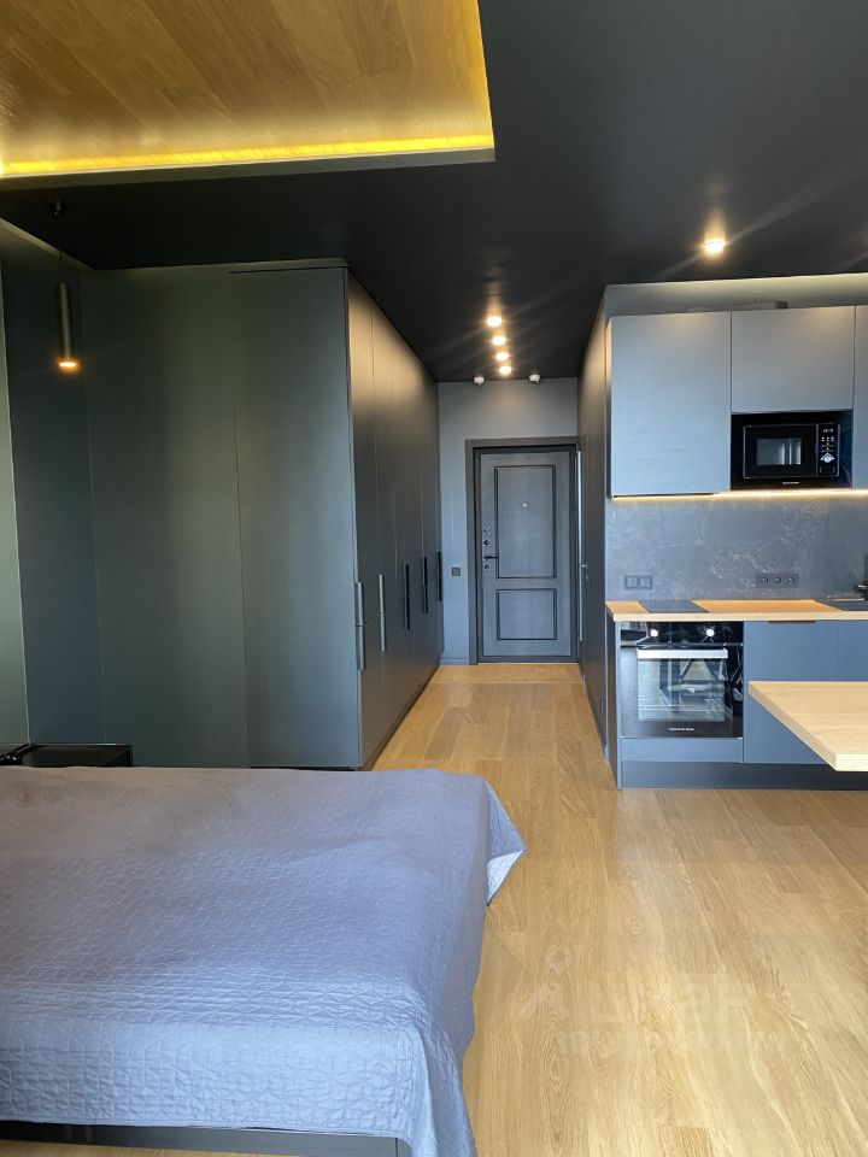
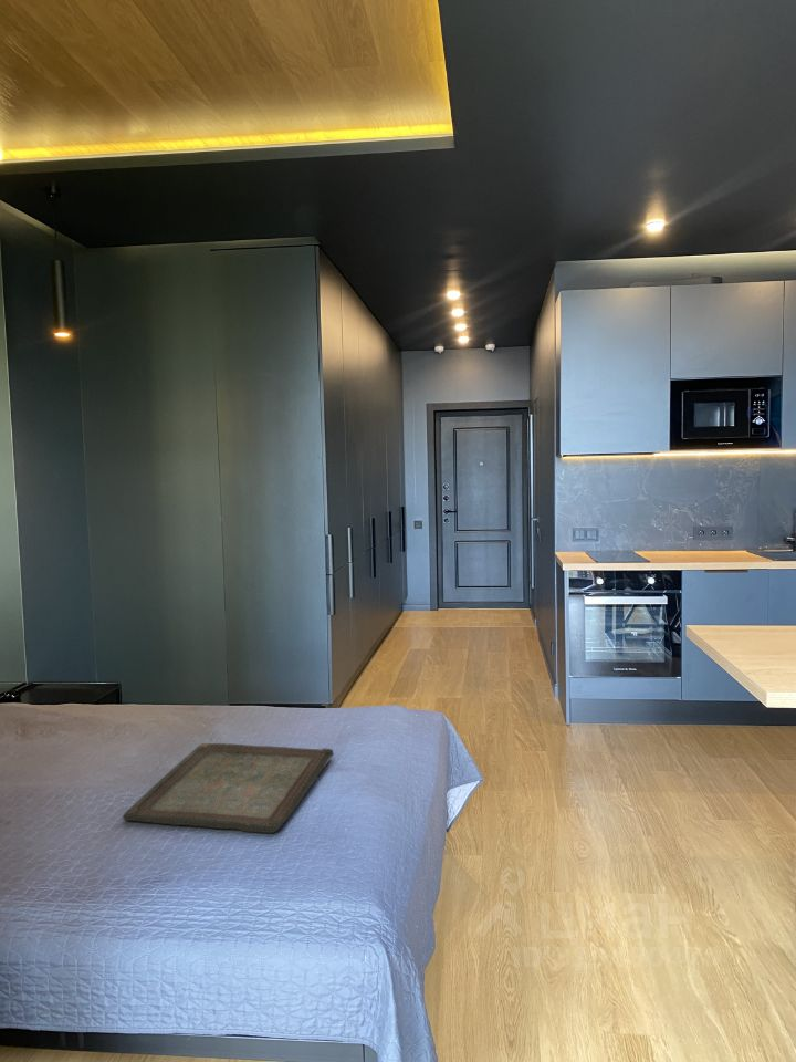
+ serving tray [122,742,335,834]
